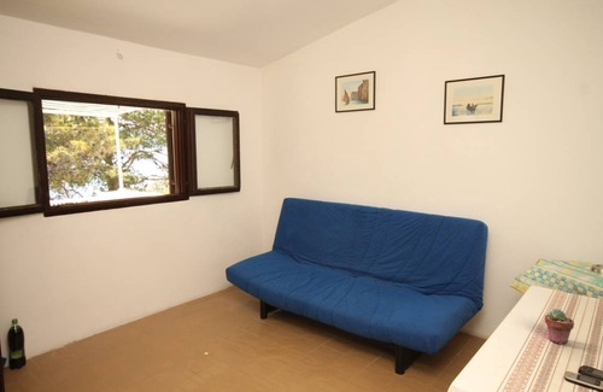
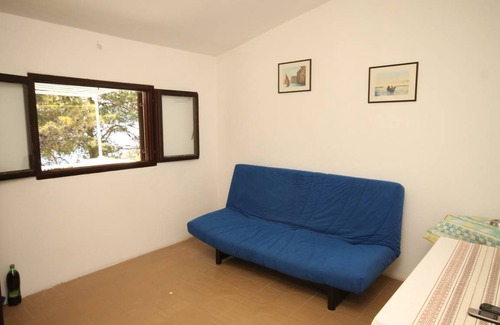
- potted succulent [544,308,575,346]
